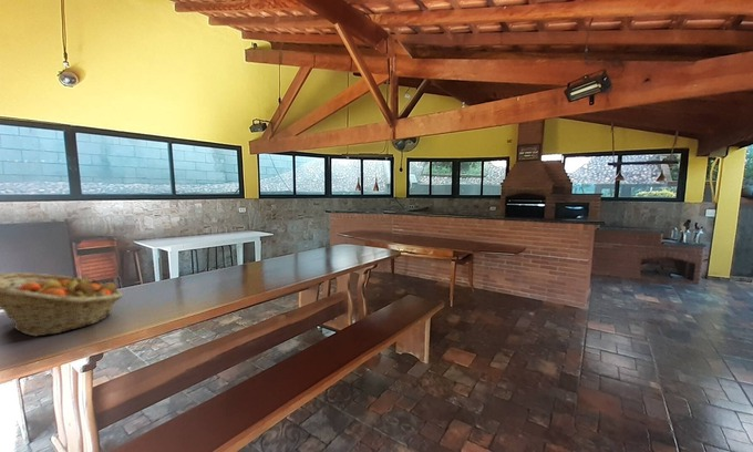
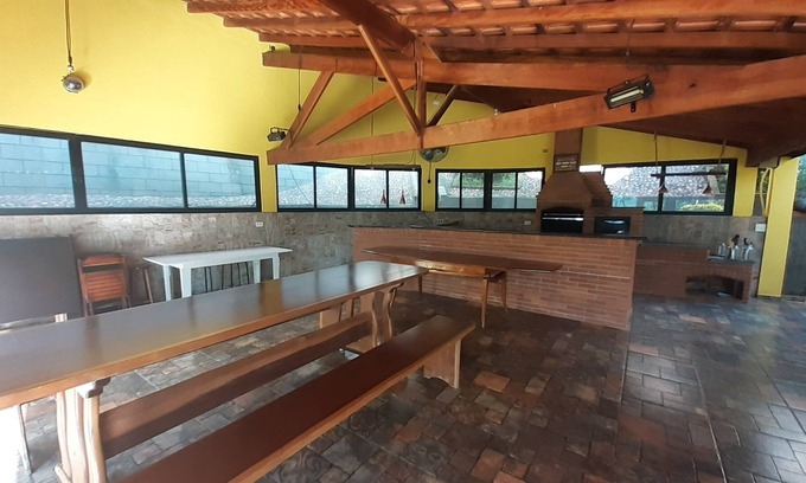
- fruit basket [0,271,124,337]
